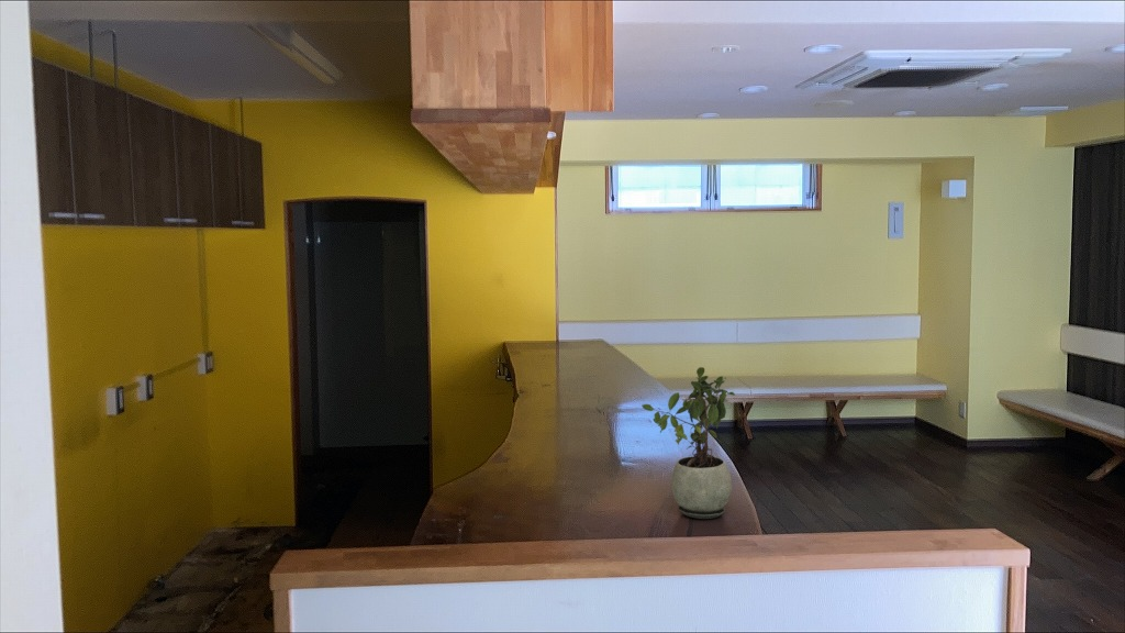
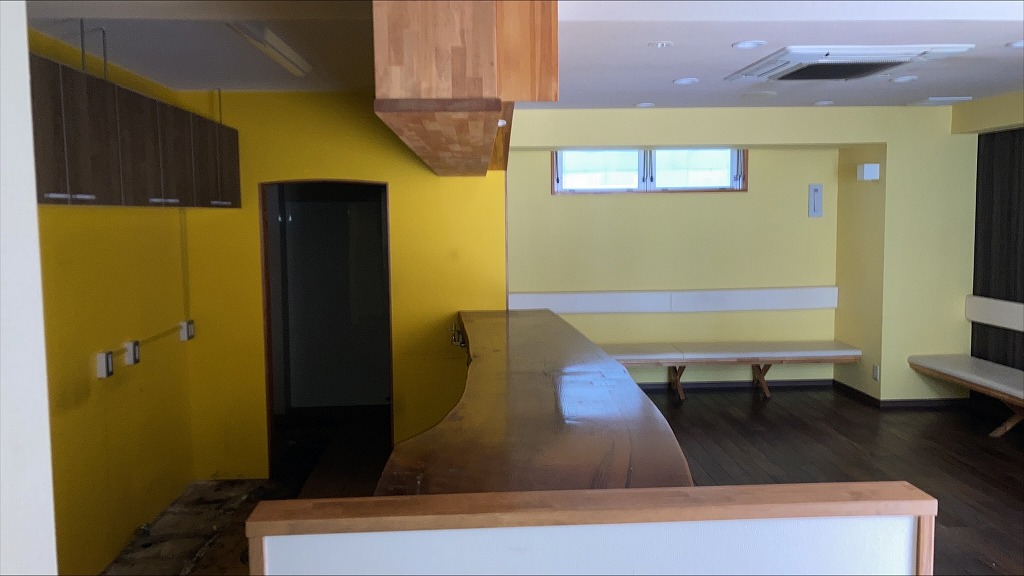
- potted plant [641,366,736,520]
